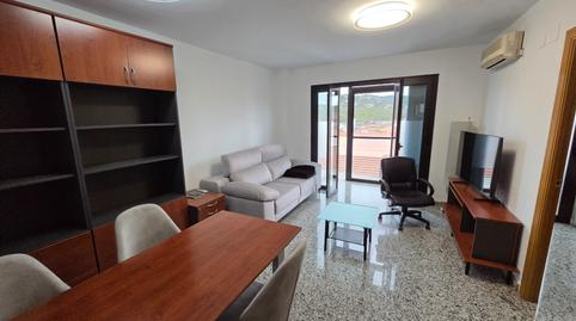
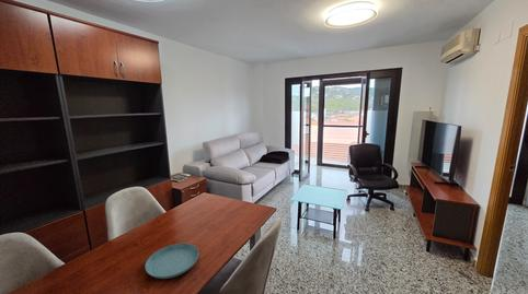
+ saucer [145,243,199,280]
